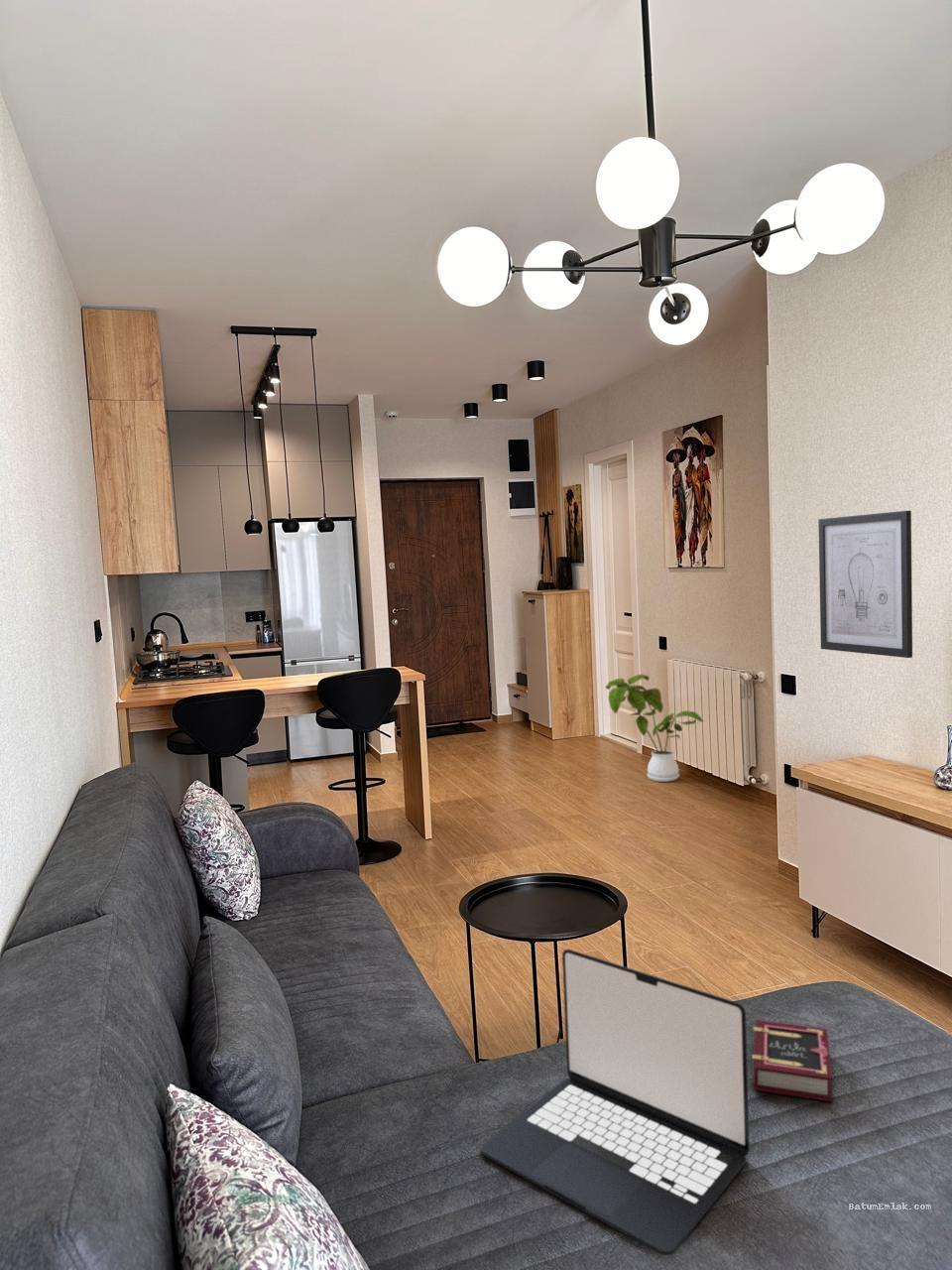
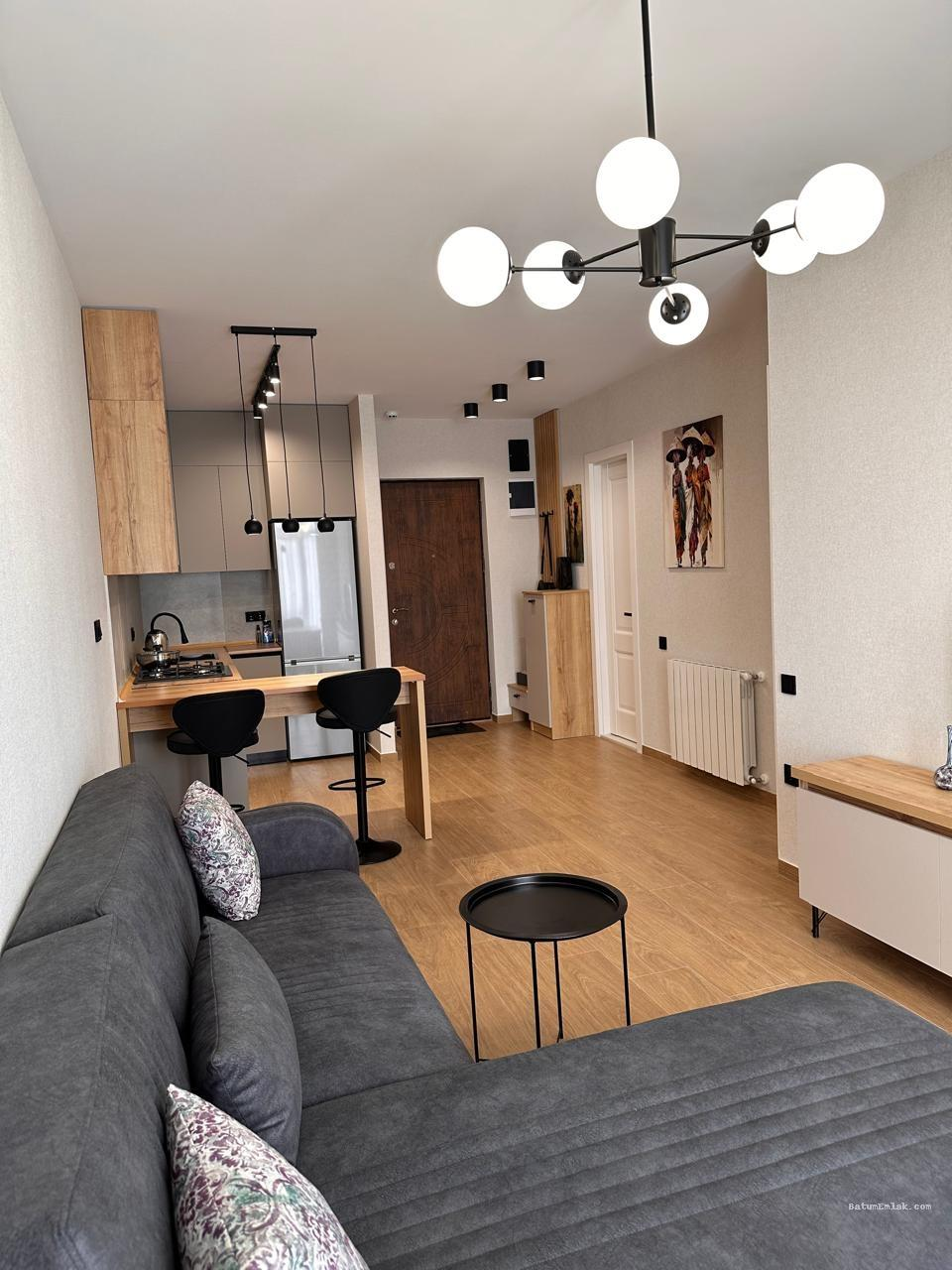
- laptop [480,948,751,1256]
- wall art [817,510,913,659]
- book [751,1019,833,1102]
- house plant [604,674,705,783]
